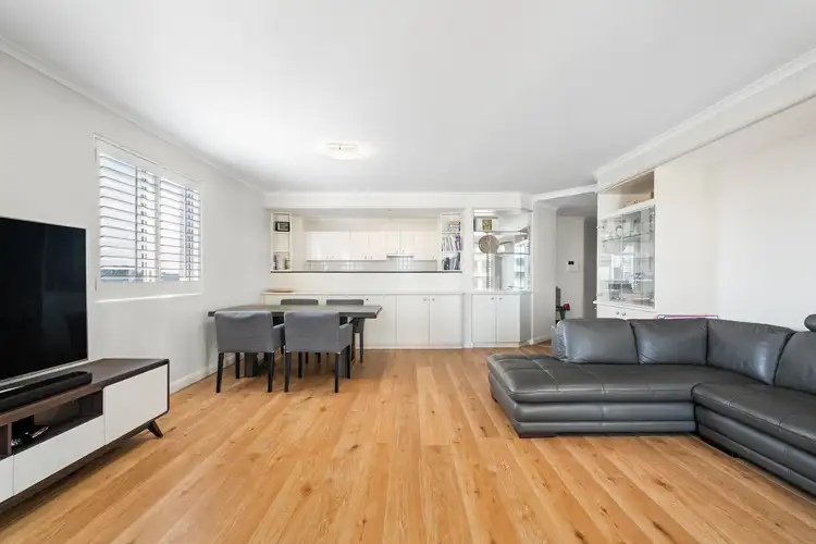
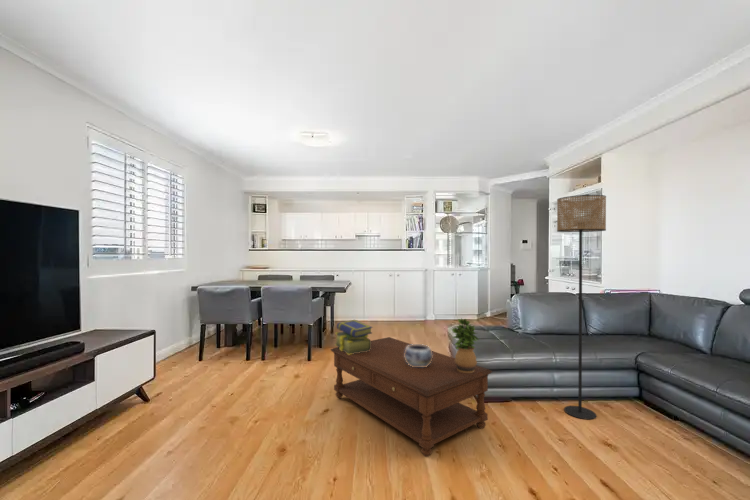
+ decorative bowl [404,343,433,367]
+ coffee table [330,336,493,458]
+ floor lamp [556,194,607,421]
+ stack of books [334,319,374,355]
+ potted plant [451,317,480,373]
